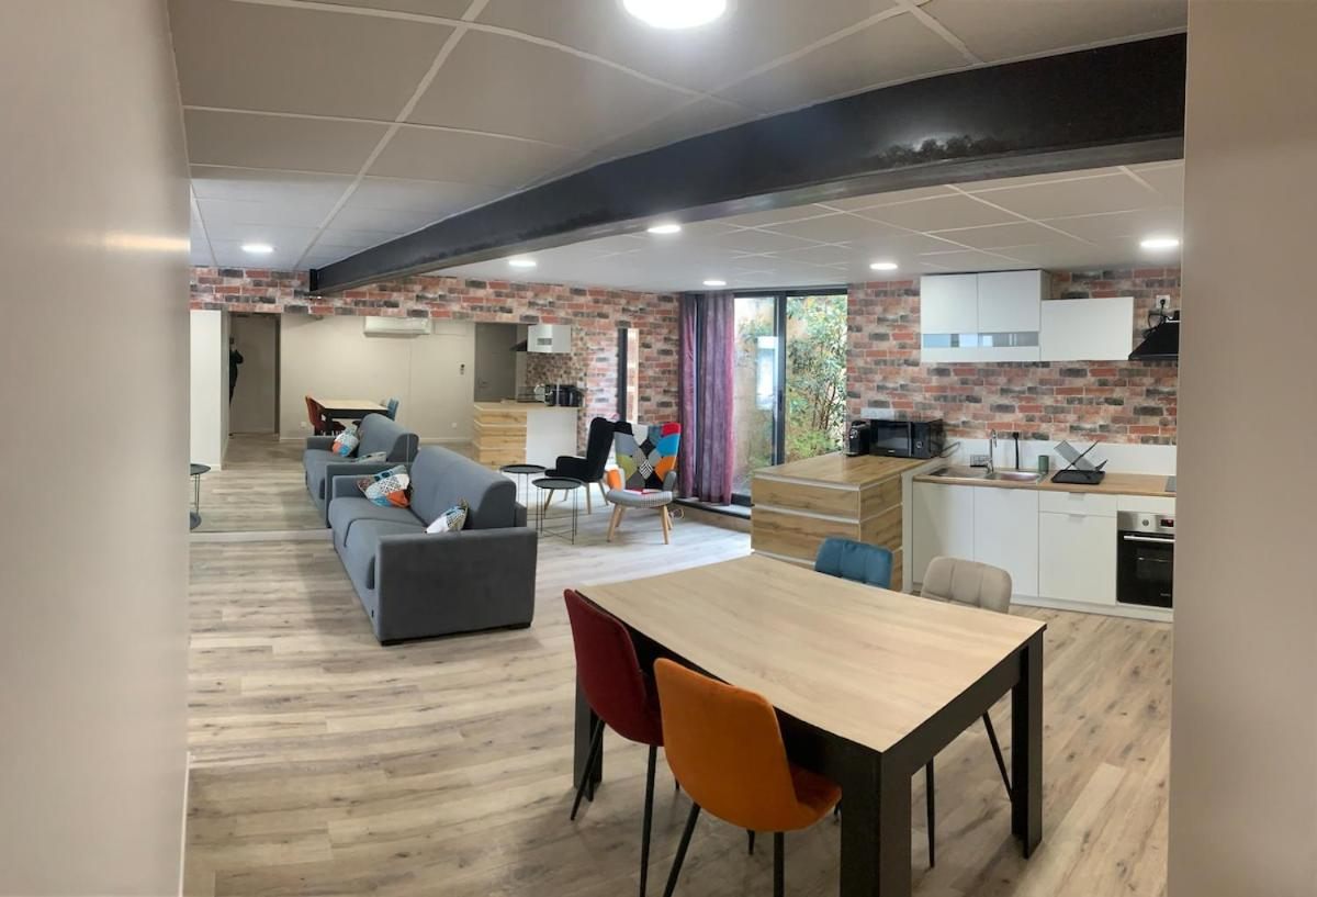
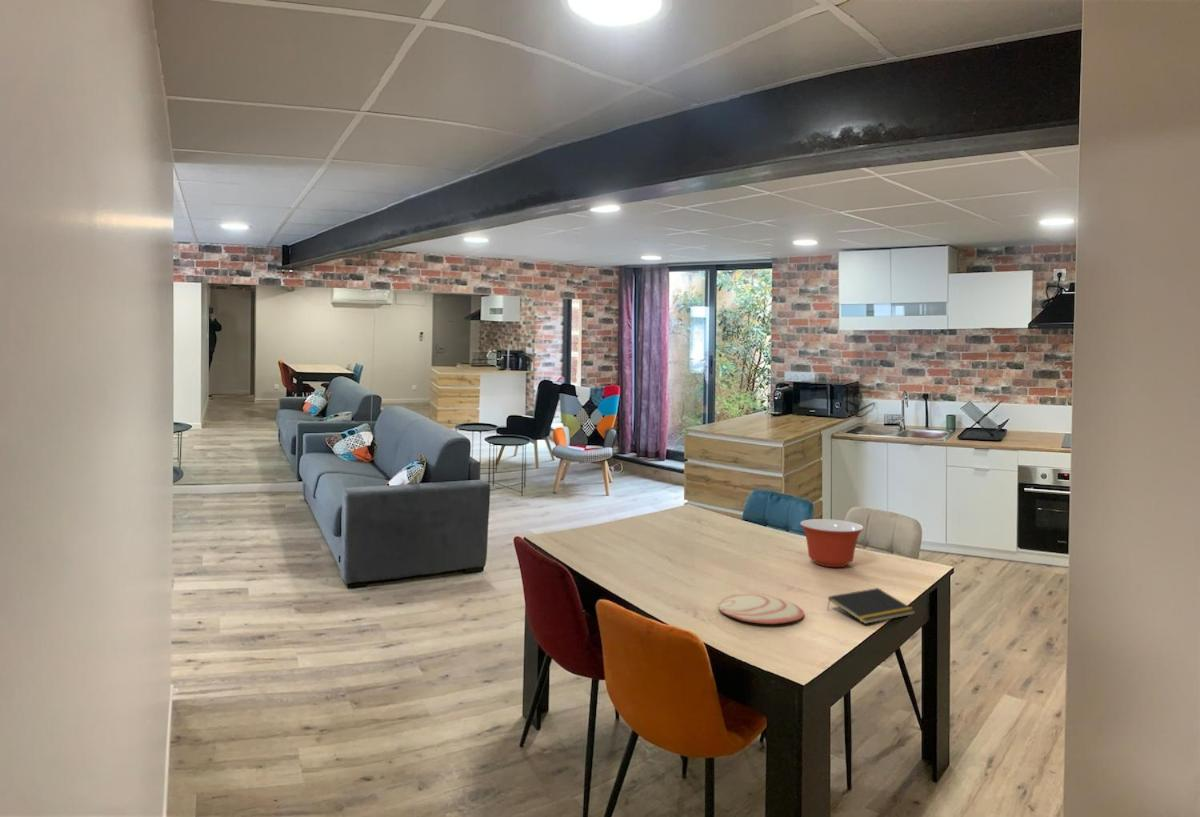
+ mixing bowl [799,518,865,568]
+ notepad [826,587,917,625]
+ plate [717,593,805,625]
